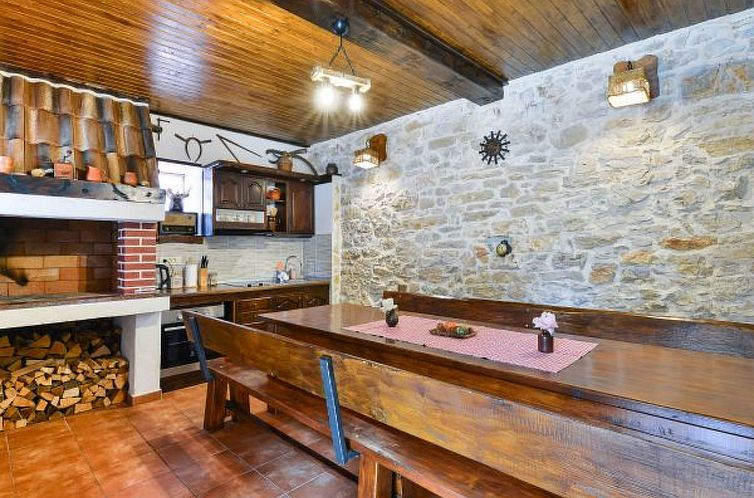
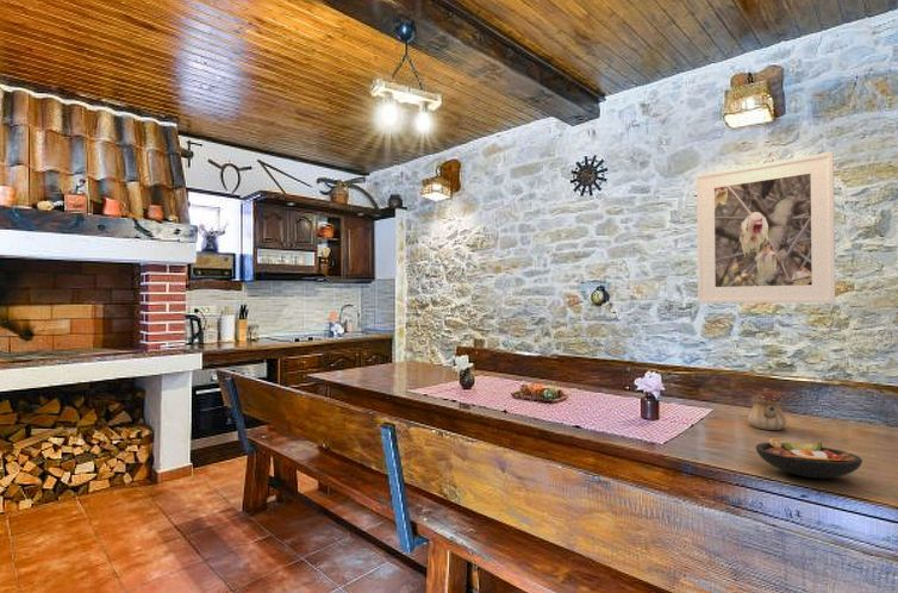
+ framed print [696,150,836,304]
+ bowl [755,437,863,479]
+ teapot [747,387,787,431]
